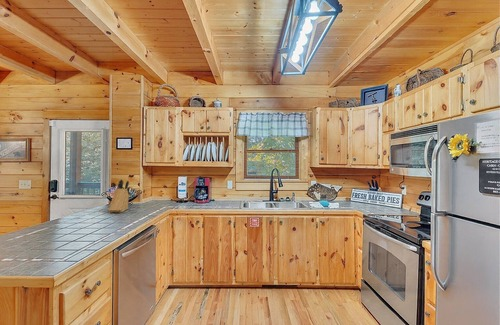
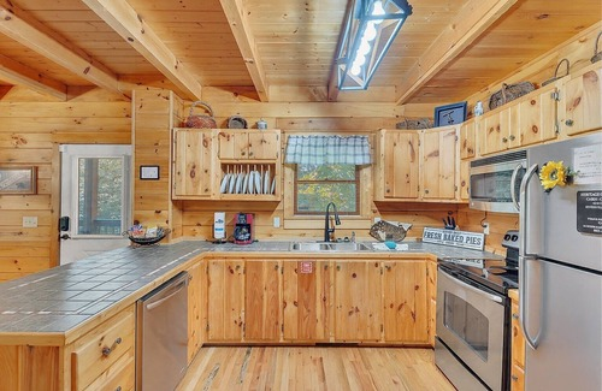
- knife block [108,179,131,214]
